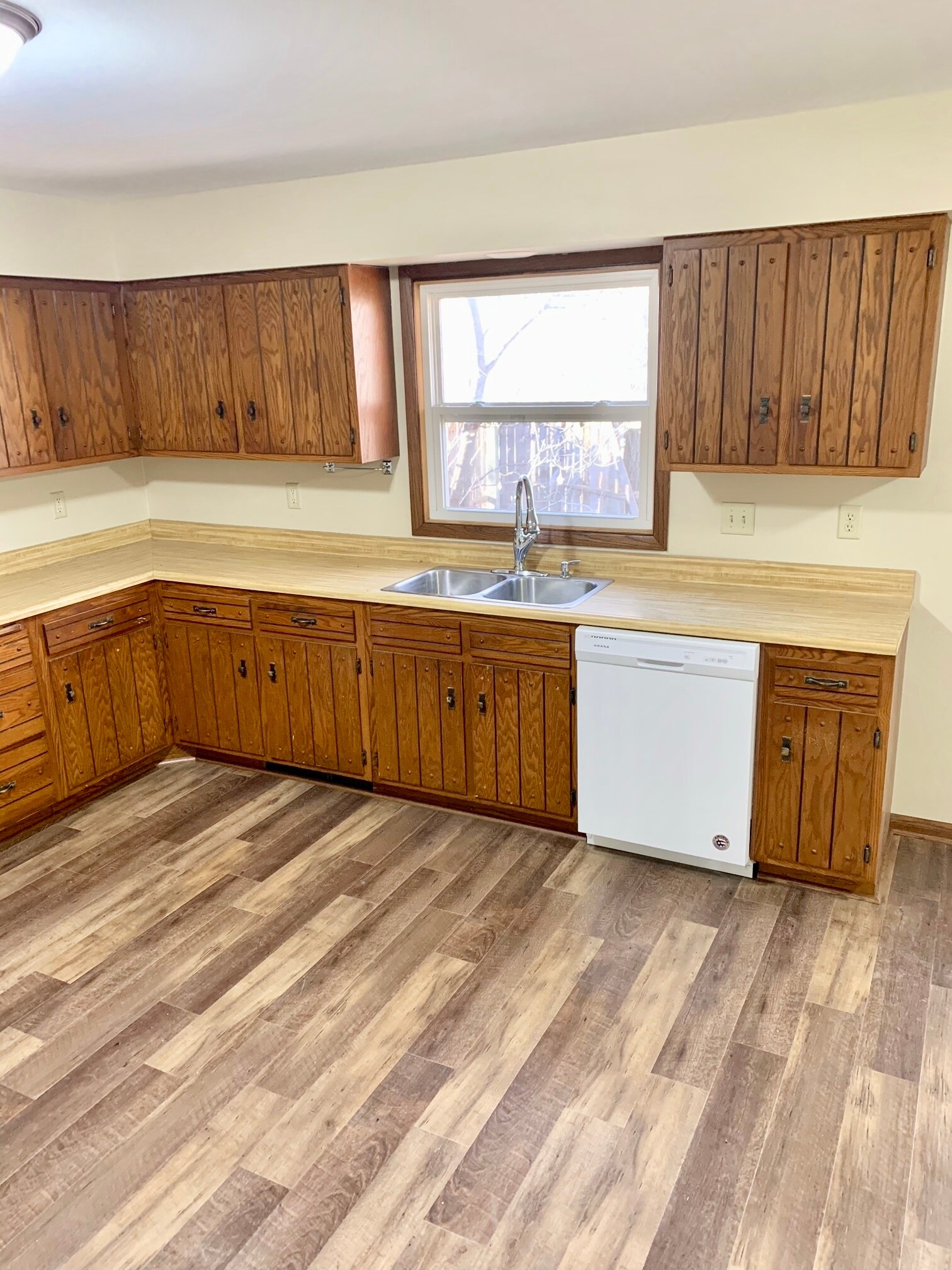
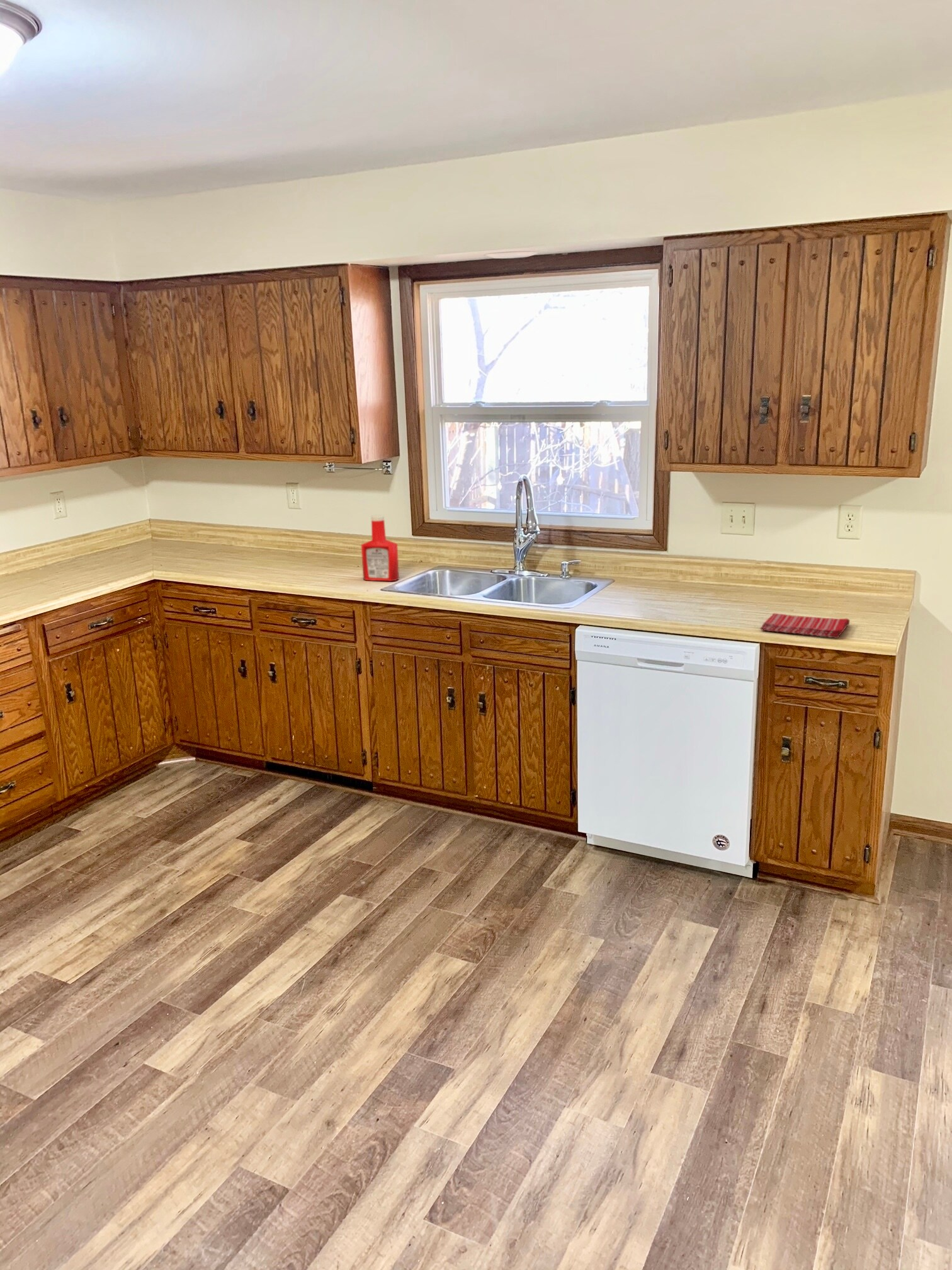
+ dish towel [759,613,851,639]
+ soap bottle [361,514,400,582]
